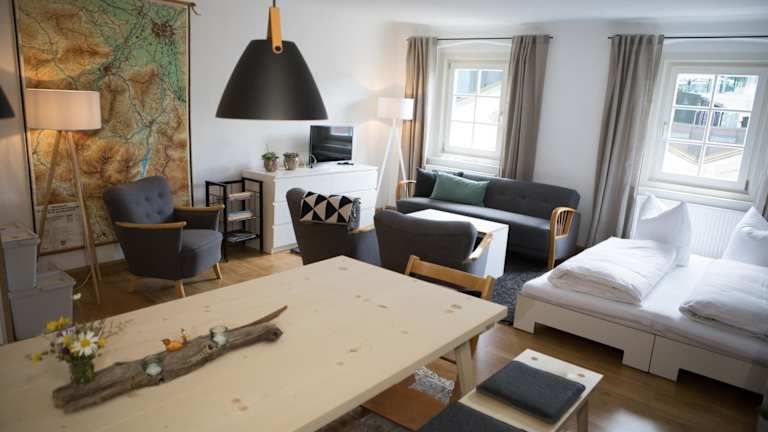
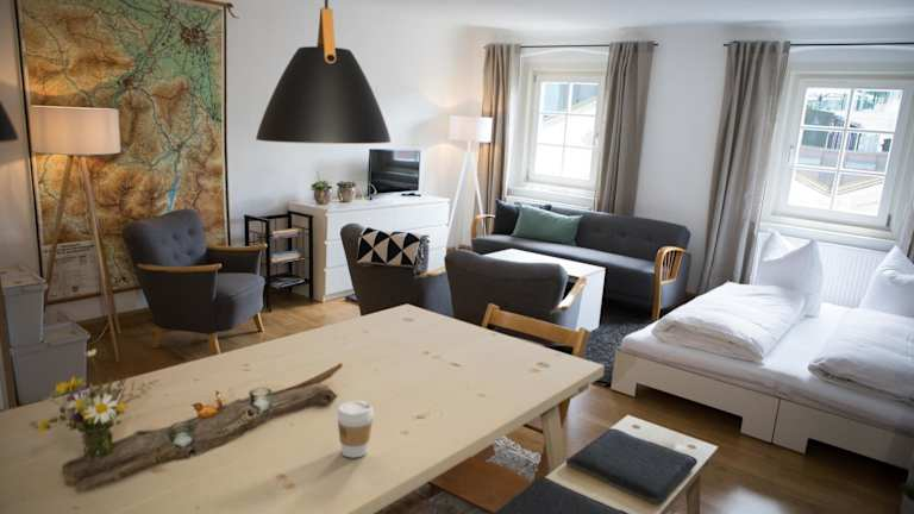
+ coffee cup [336,400,375,459]
